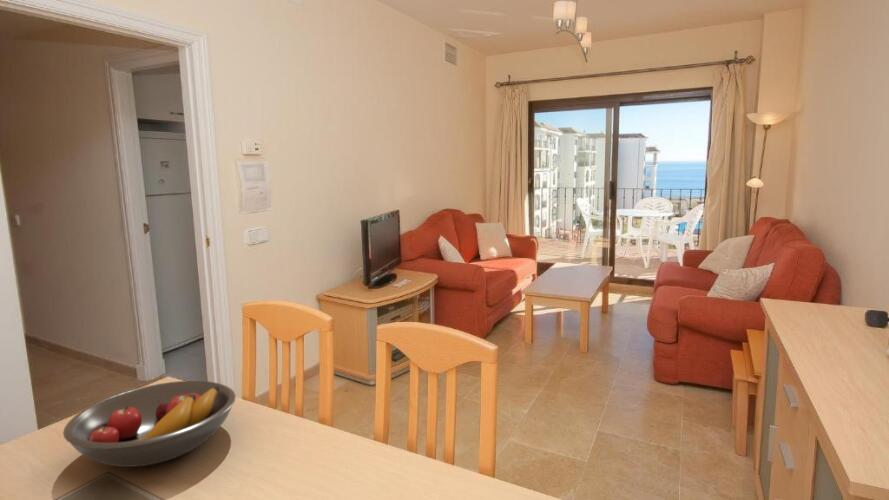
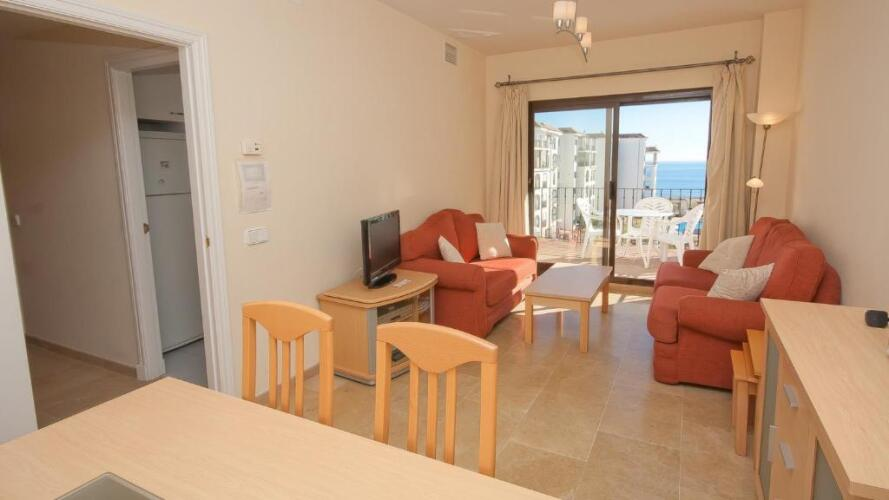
- fruit bowl [62,380,237,468]
